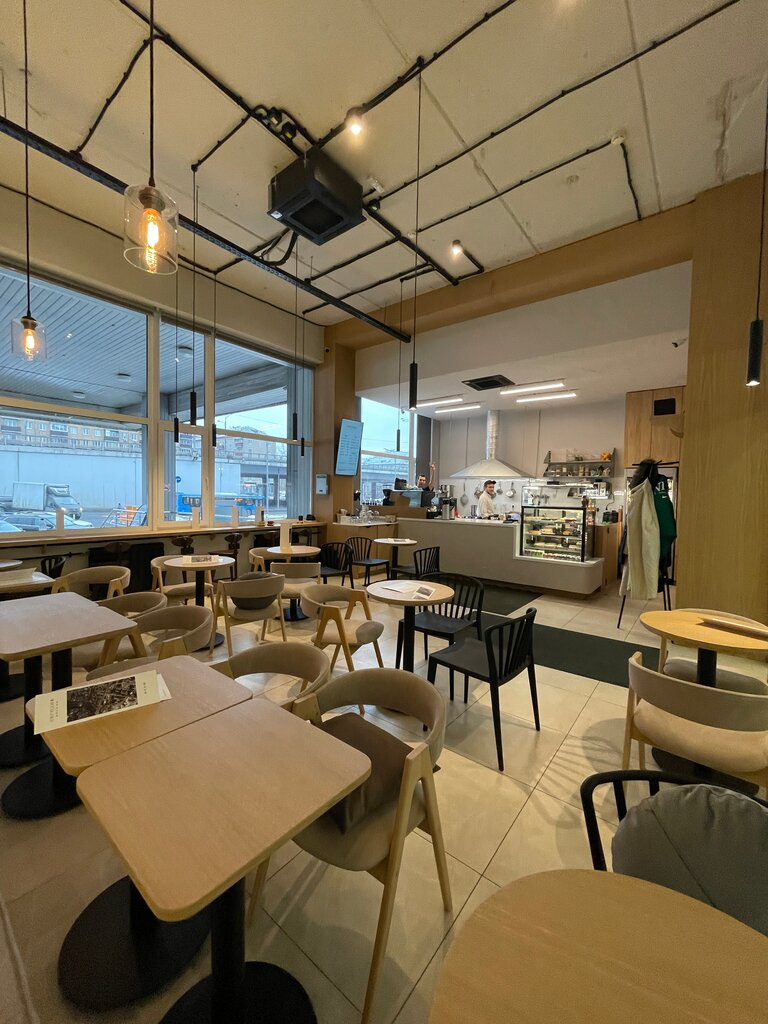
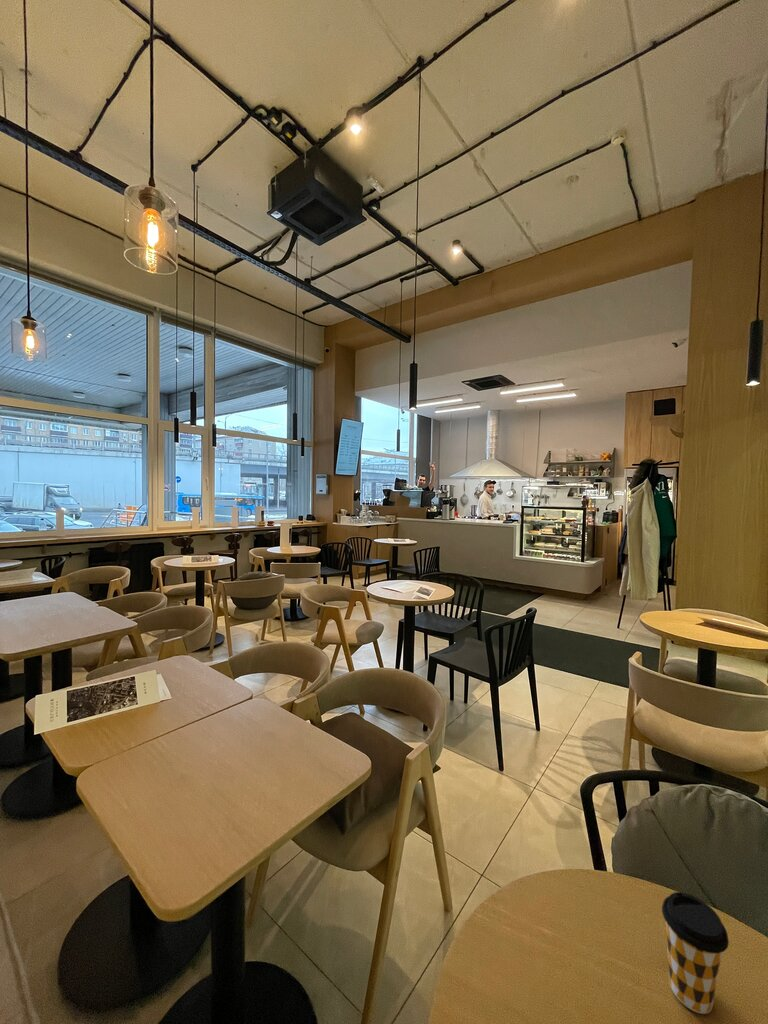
+ coffee cup [661,891,730,1015]
